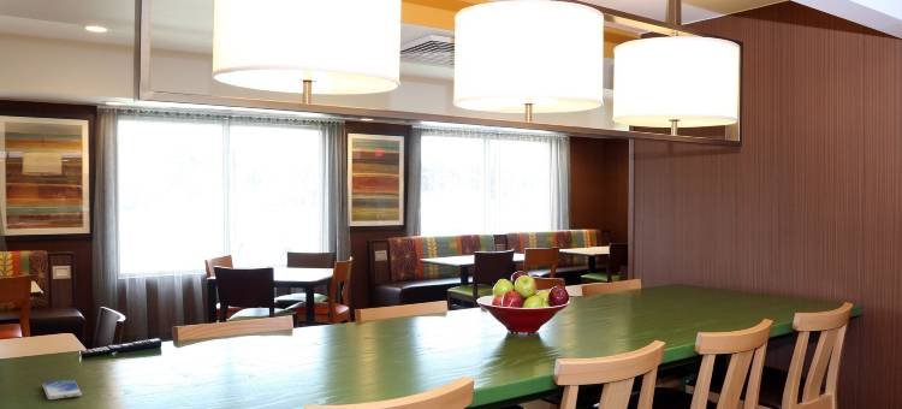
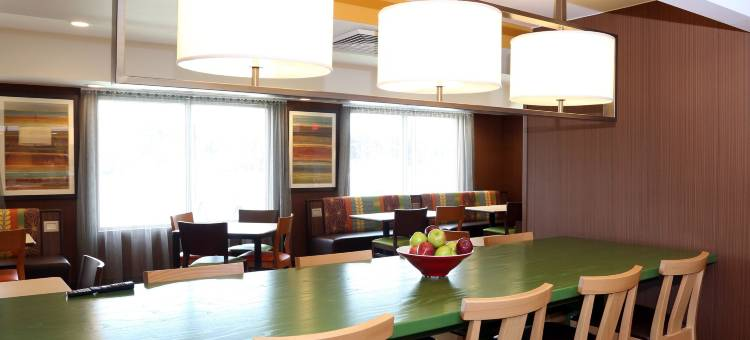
- smartphone [42,379,83,401]
